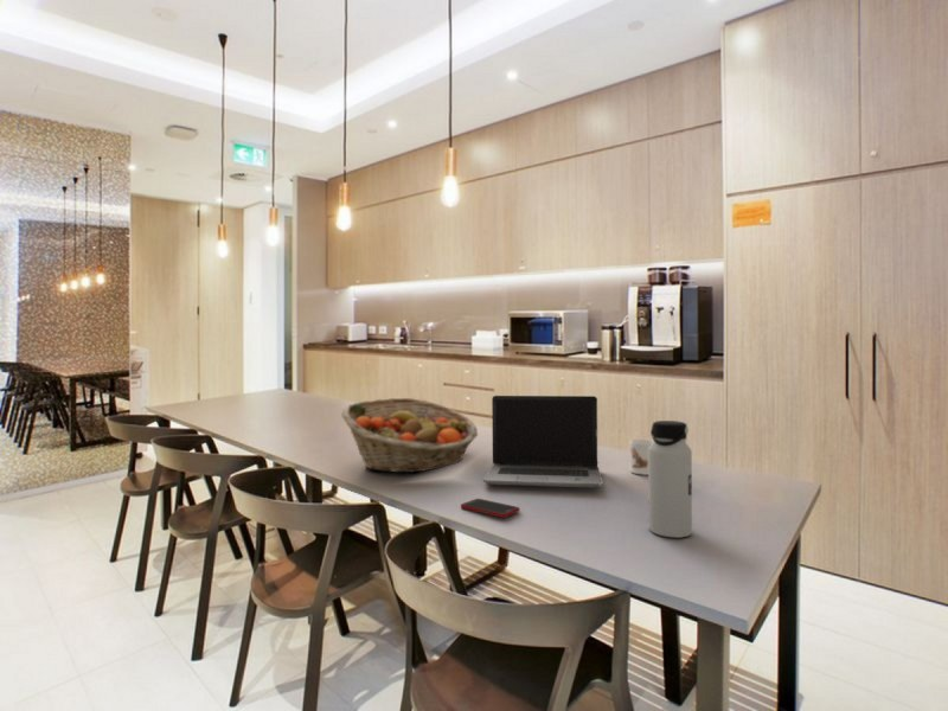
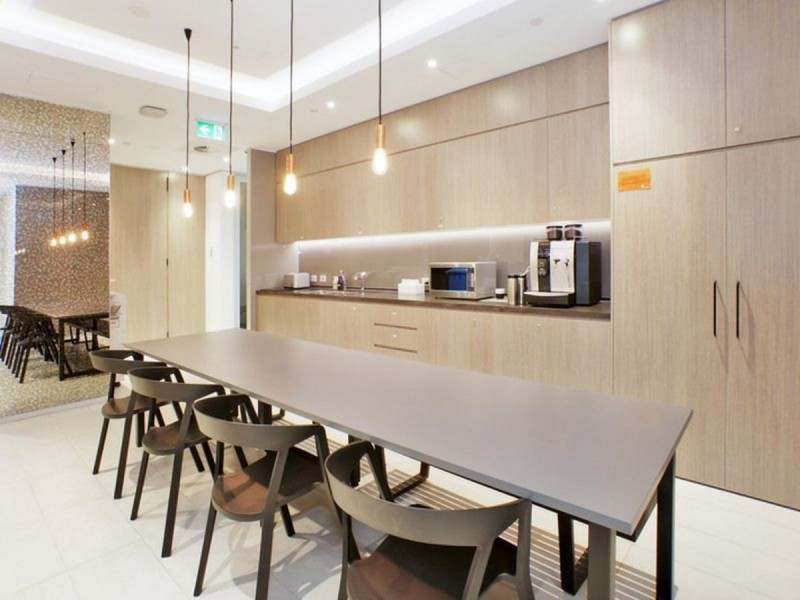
- laptop computer [482,395,604,489]
- cell phone [460,498,521,519]
- water bottle [647,419,693,538]
- mug [628,438,654,476]
- fruit basket [340,397,479,474]
